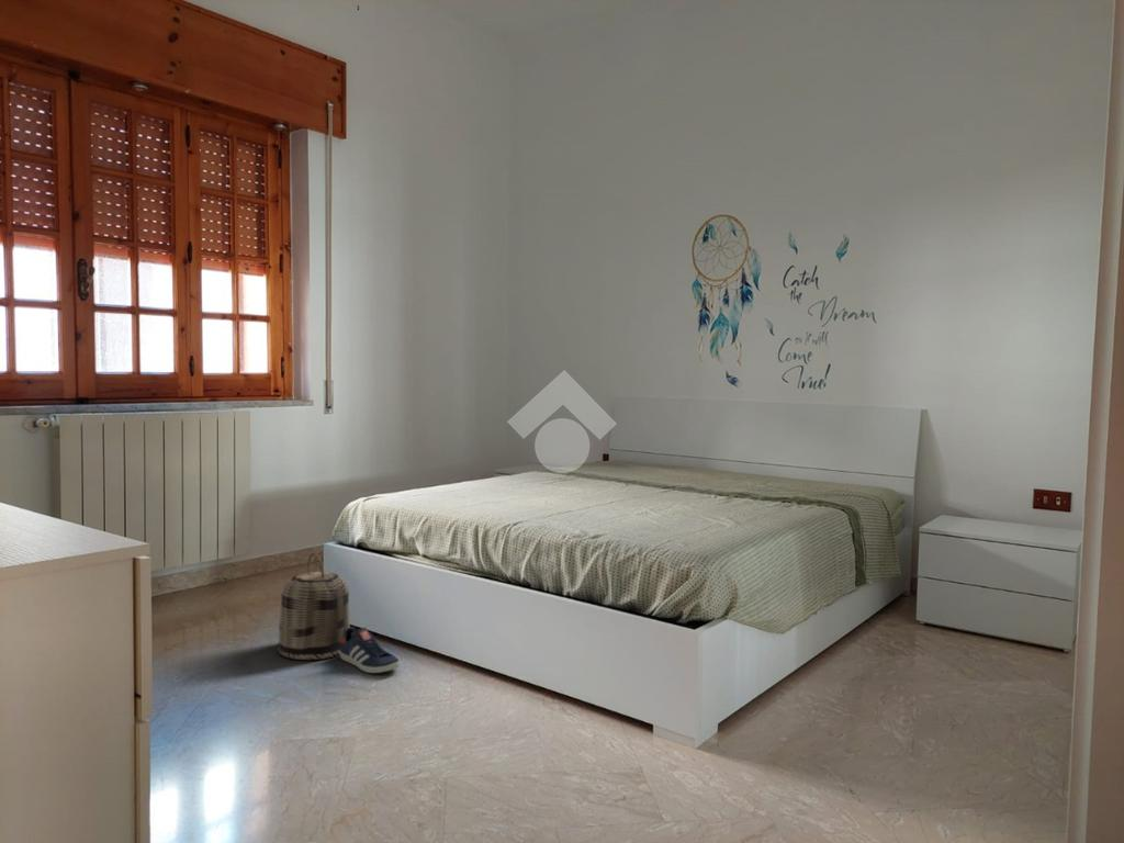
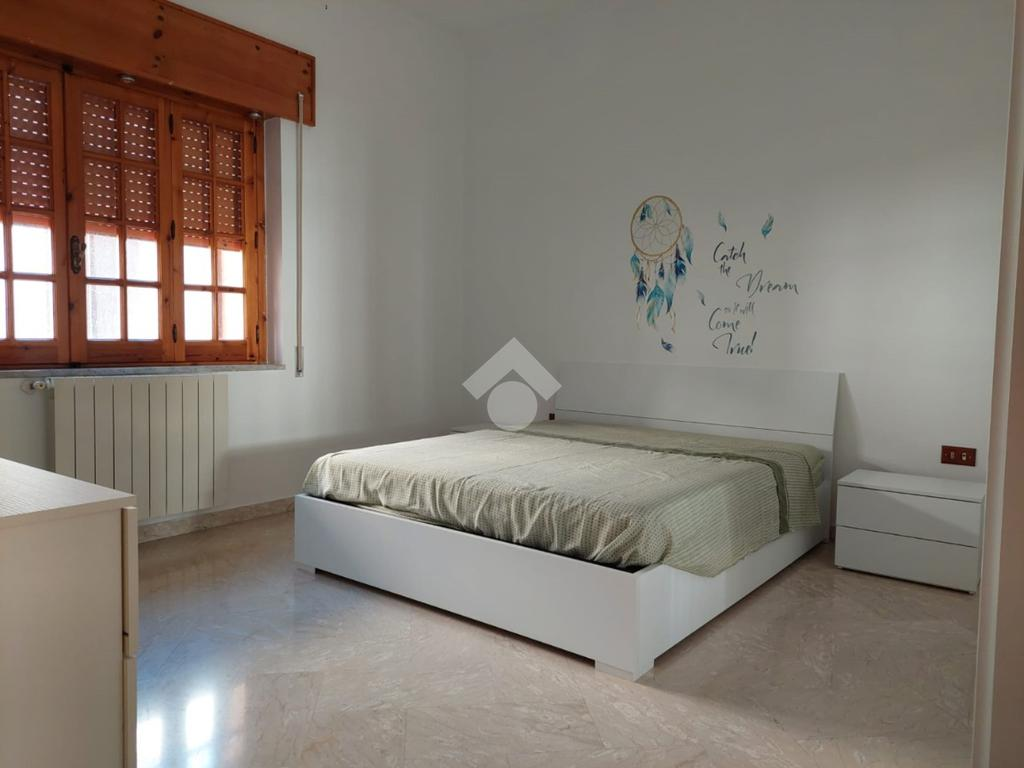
- sneaker [339,626,401,674]
- basket [277,552,351,661]
